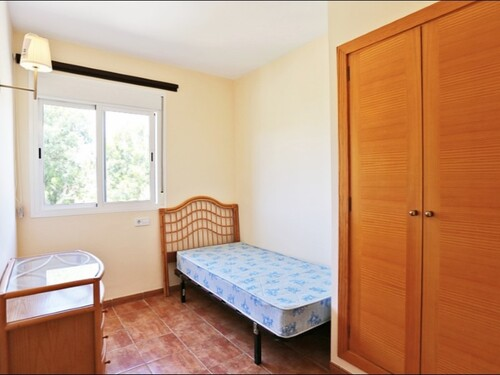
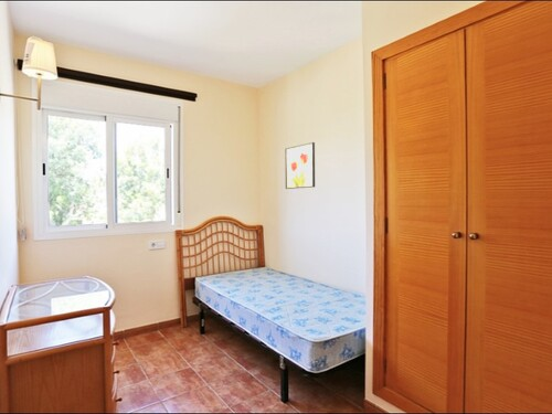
+ wall art [284,141,316,190]
